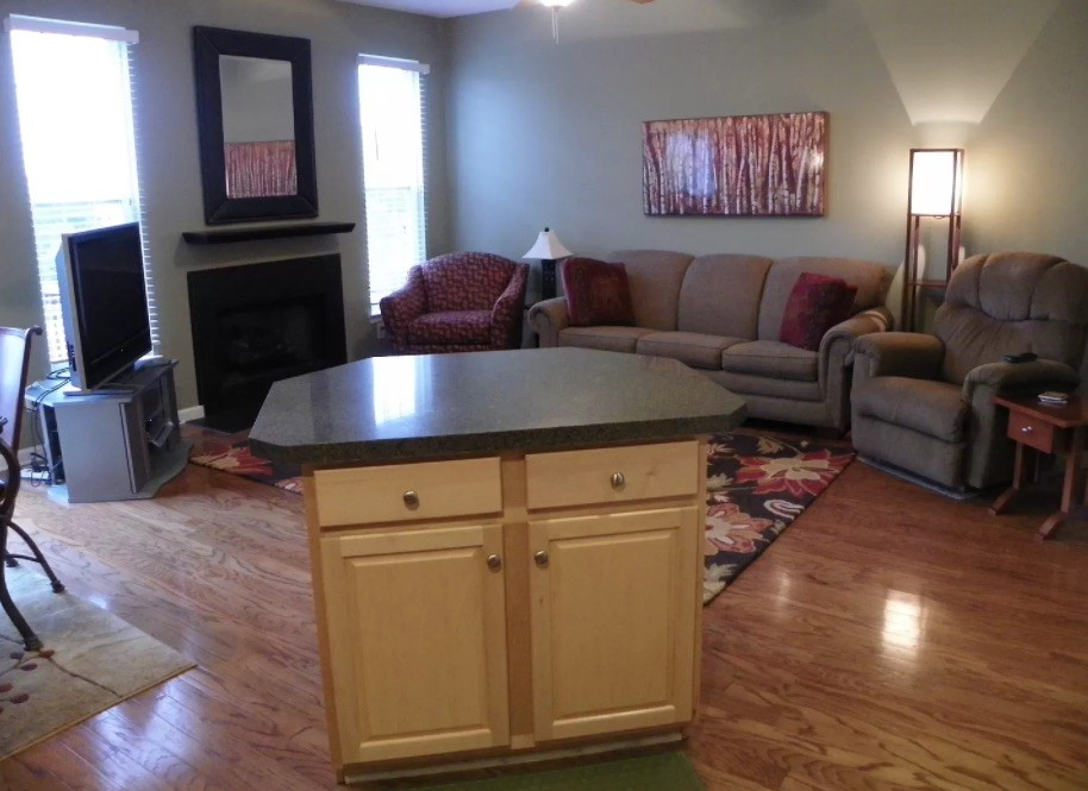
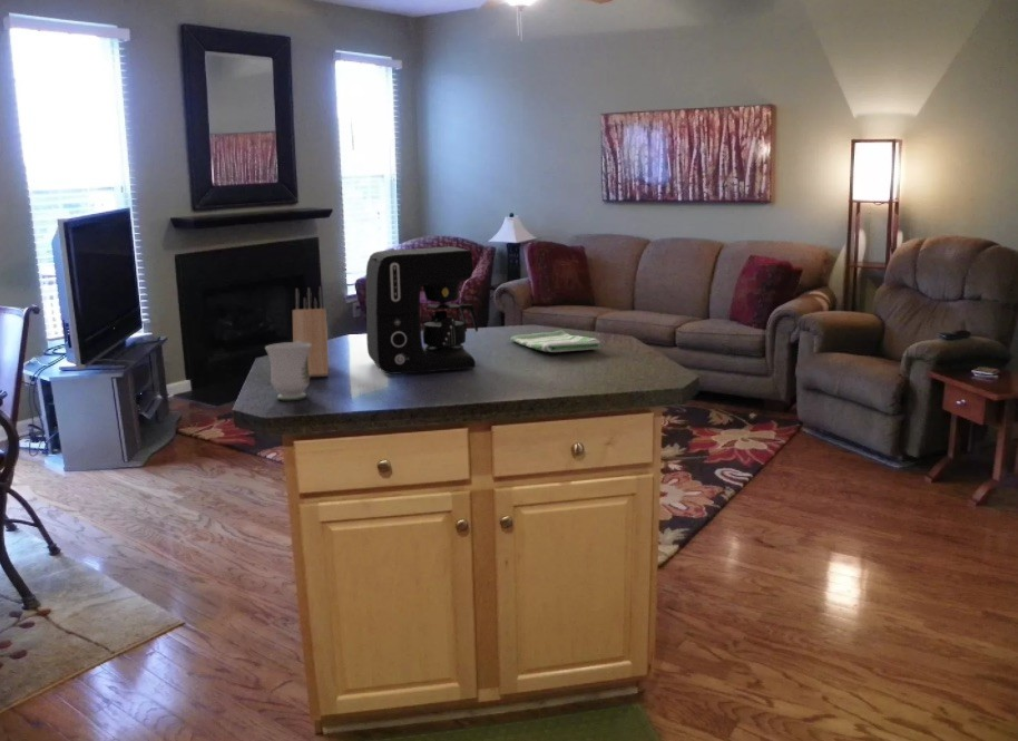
+ coffee maker [365,245,479,376]
+ dish towel [509,330,601,353]
+ knife block [292,285,330,378]
+ mug [264,341,311,401]
